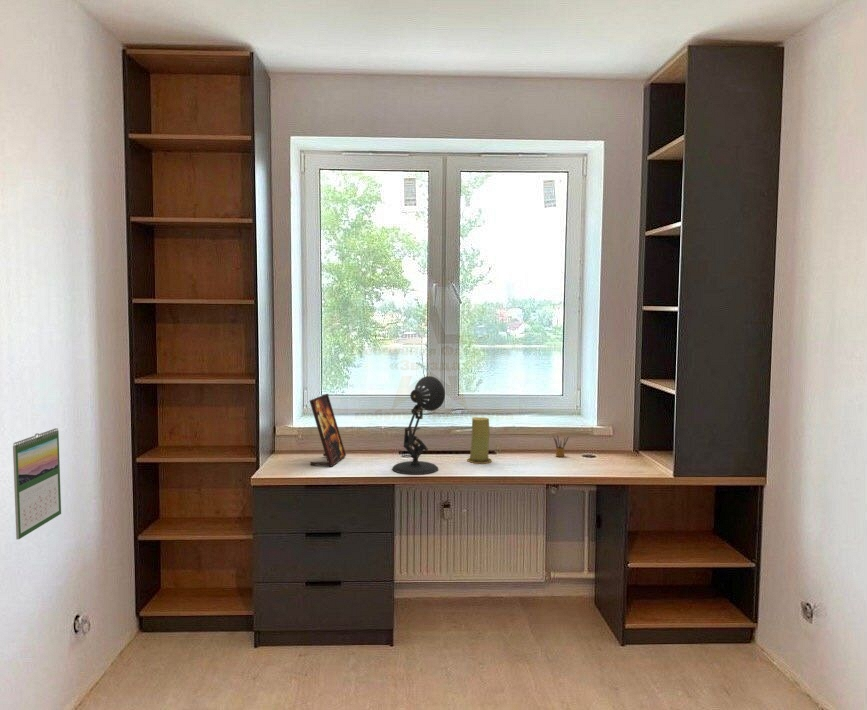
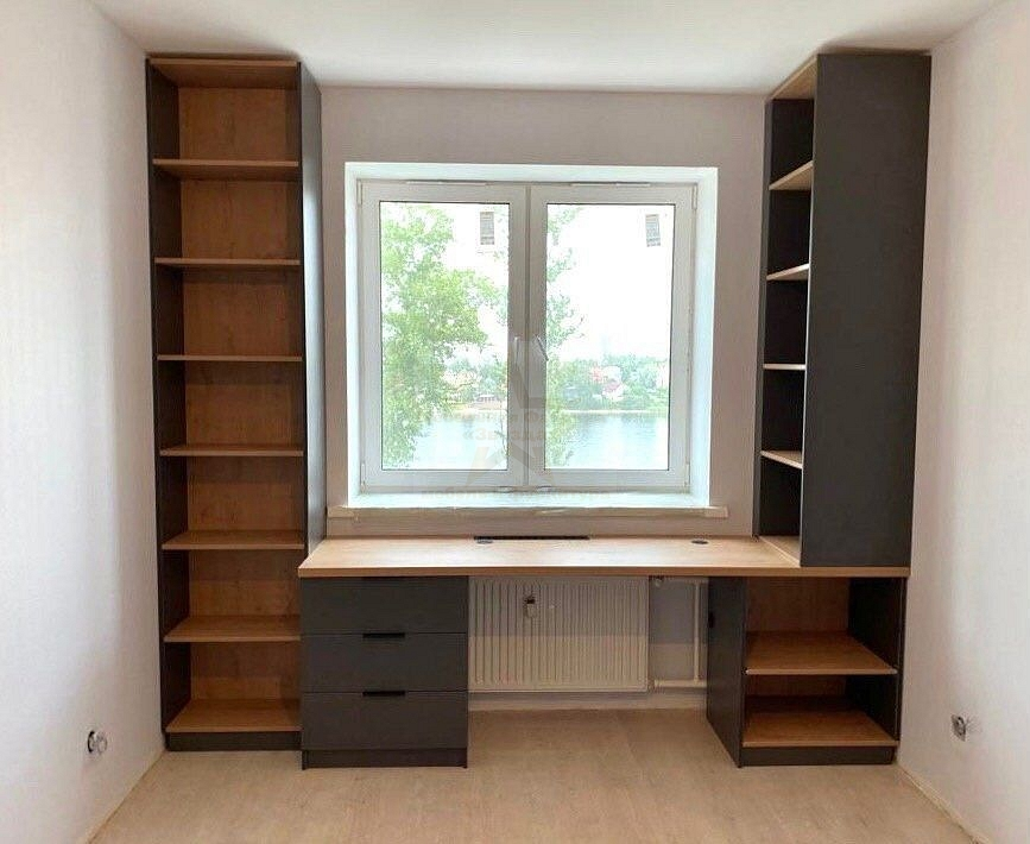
- calendar [12,427,62,540]
- desk lamp [391,375,446,475]
- pencil box [552,434,570,458]
- candle [466,416,493,464]
- picture frame [309,393,347,468]
